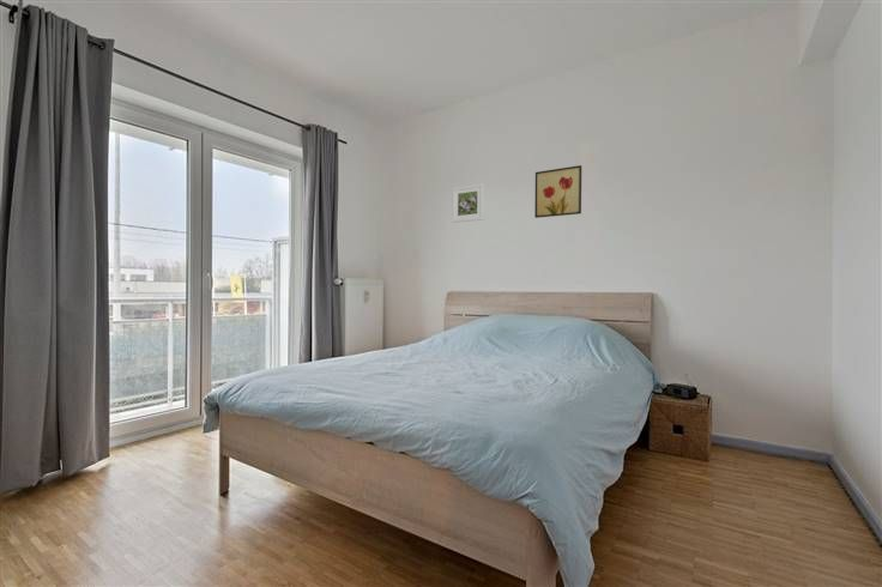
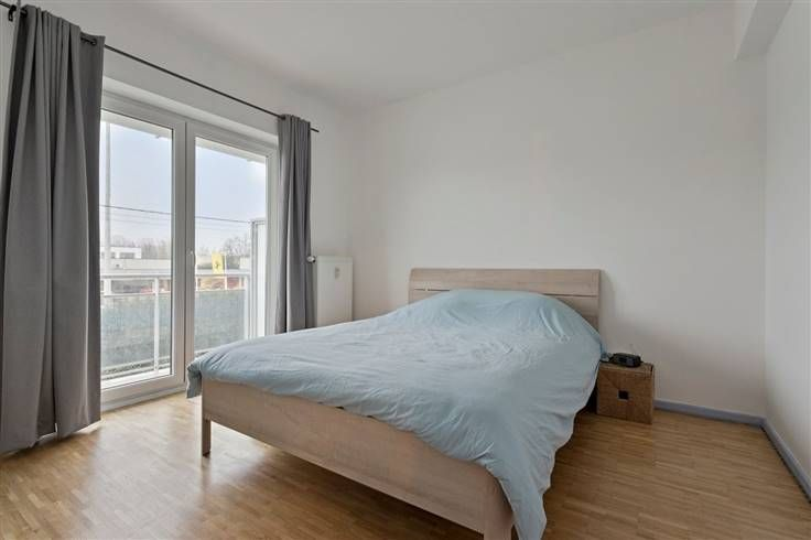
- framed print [452,182,485,224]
- wall art [533,164,582,219]
